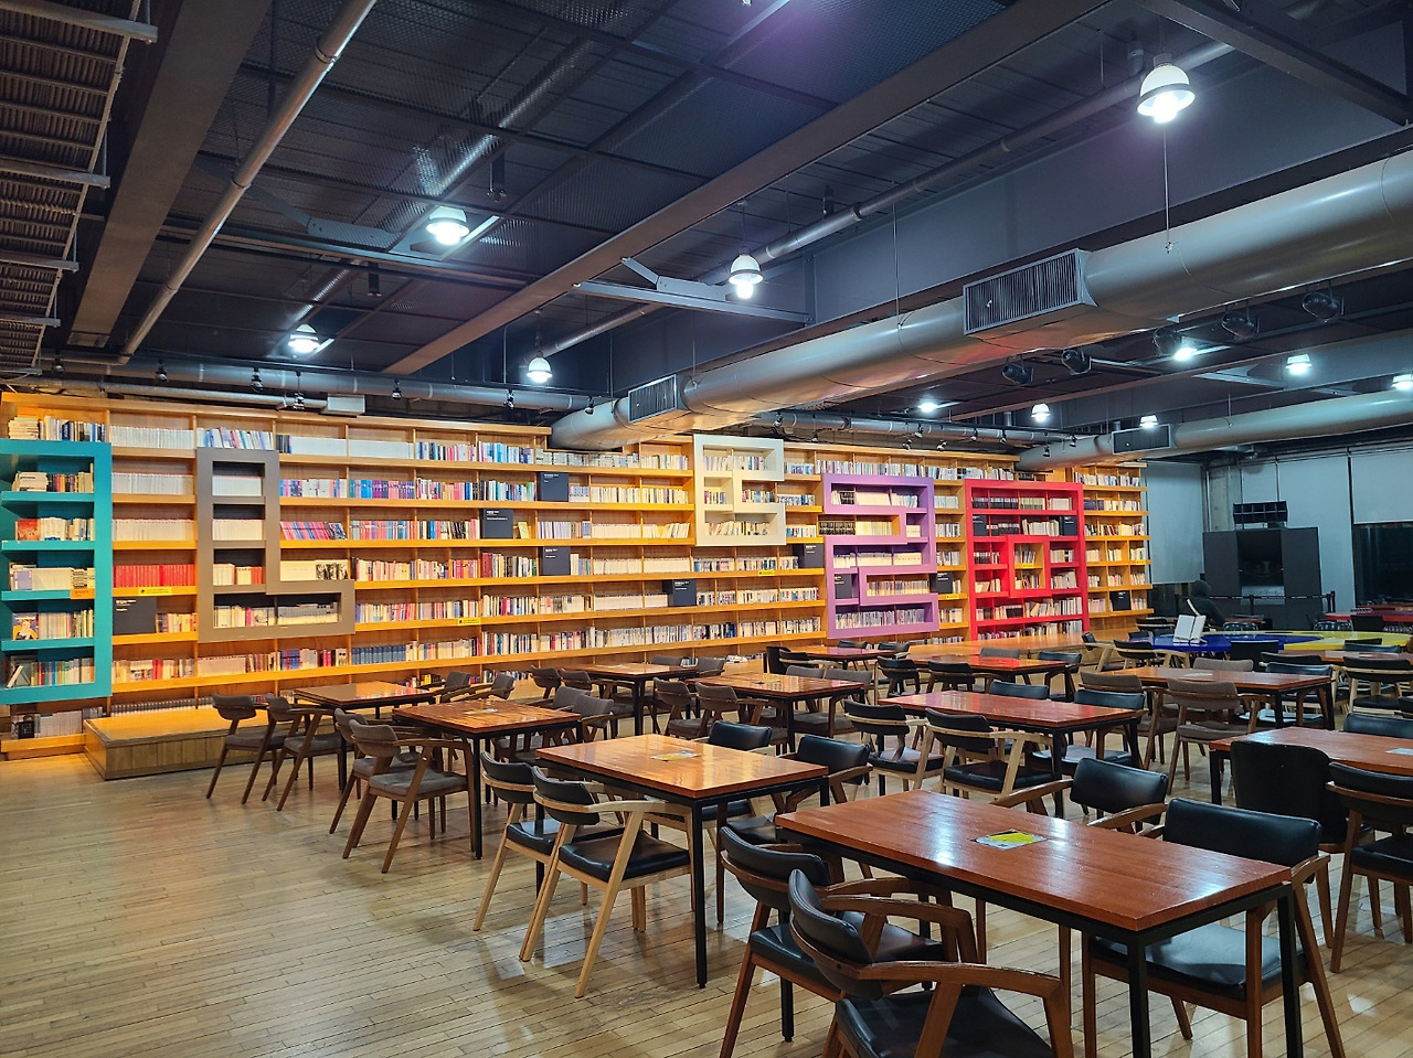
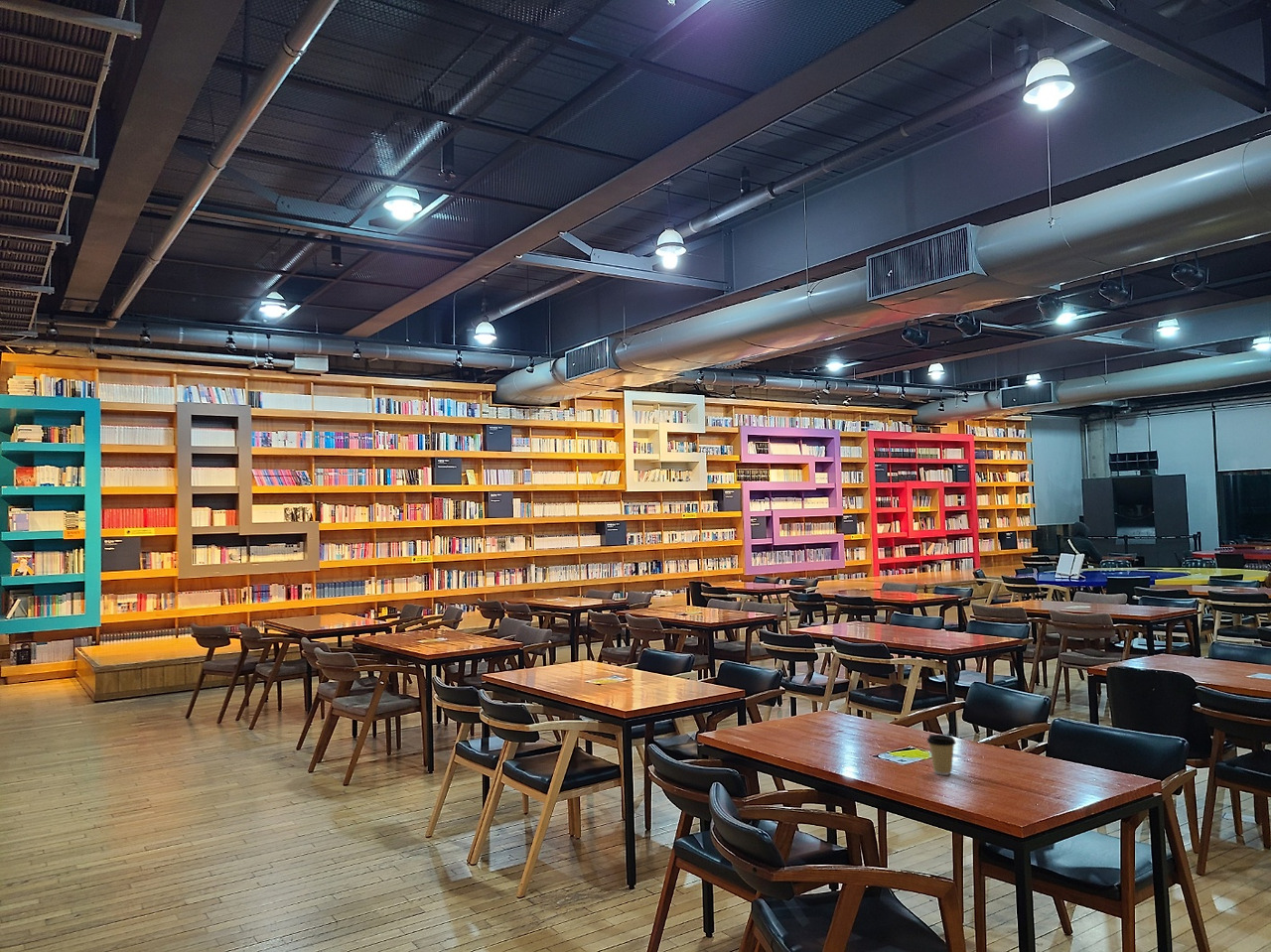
+ coffee cup [926,734,957,776]
